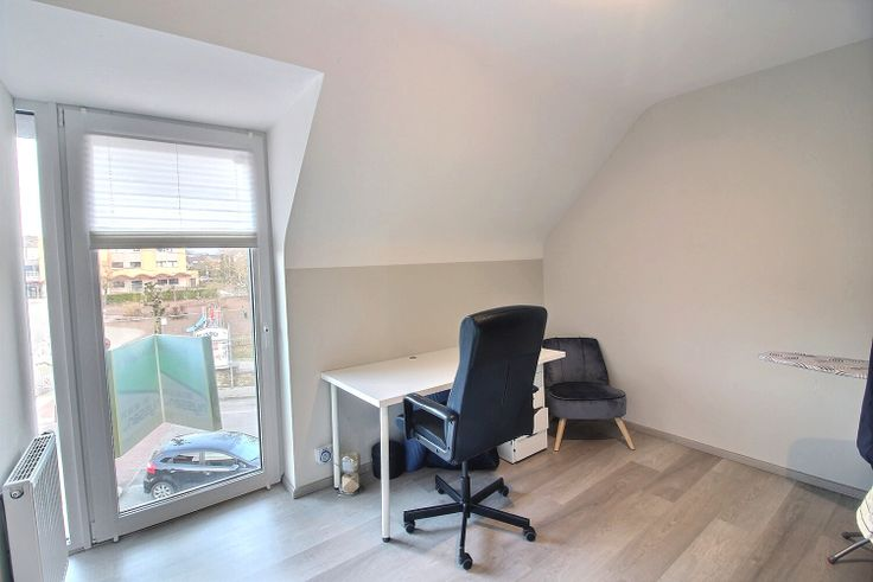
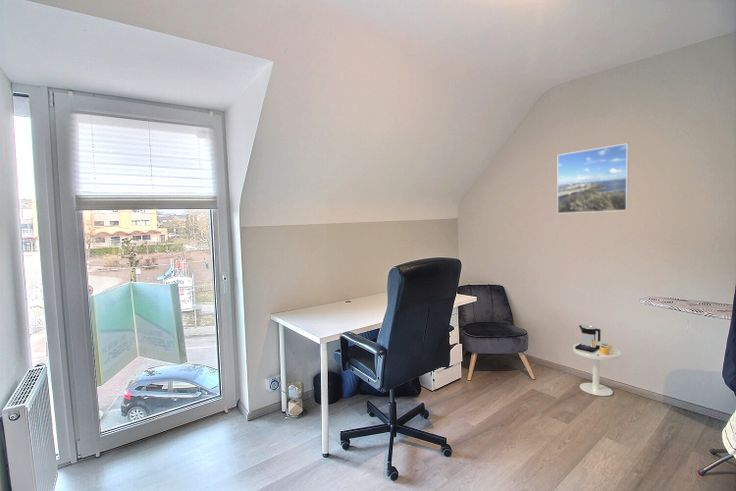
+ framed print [556,142,630,215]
+ side table [572,324,622,397]
